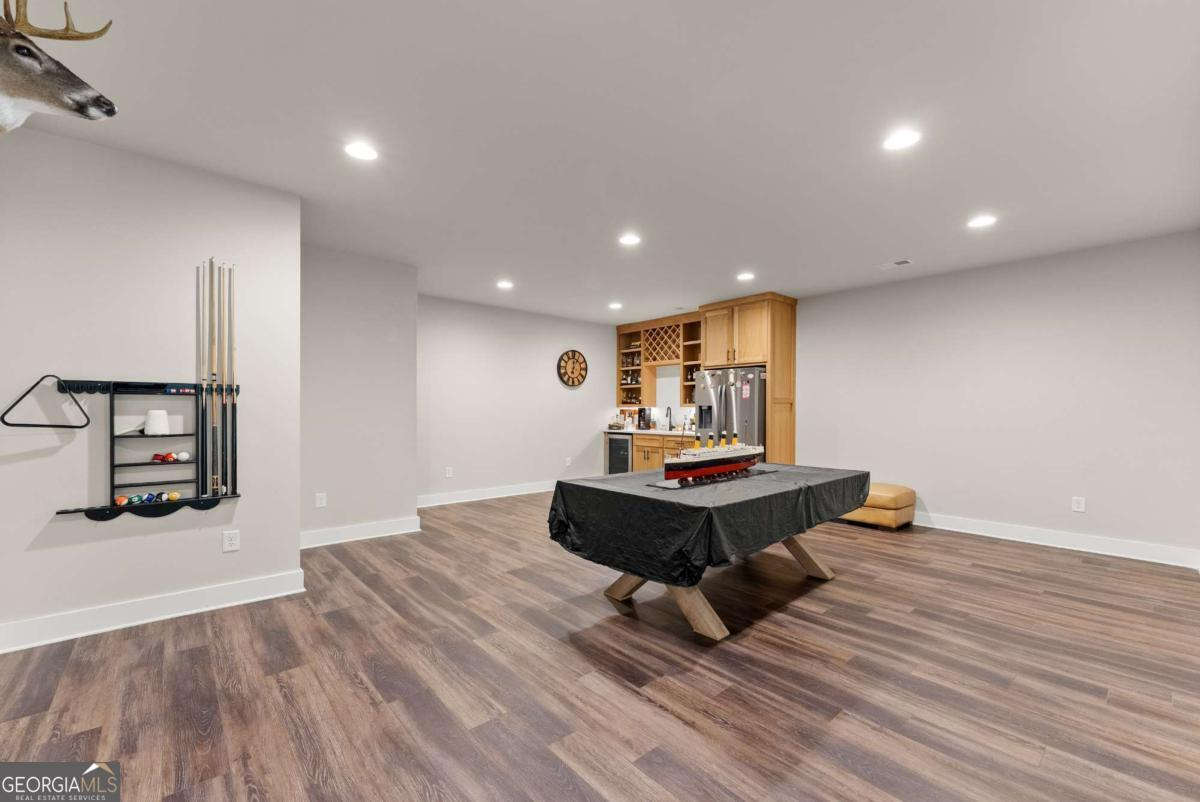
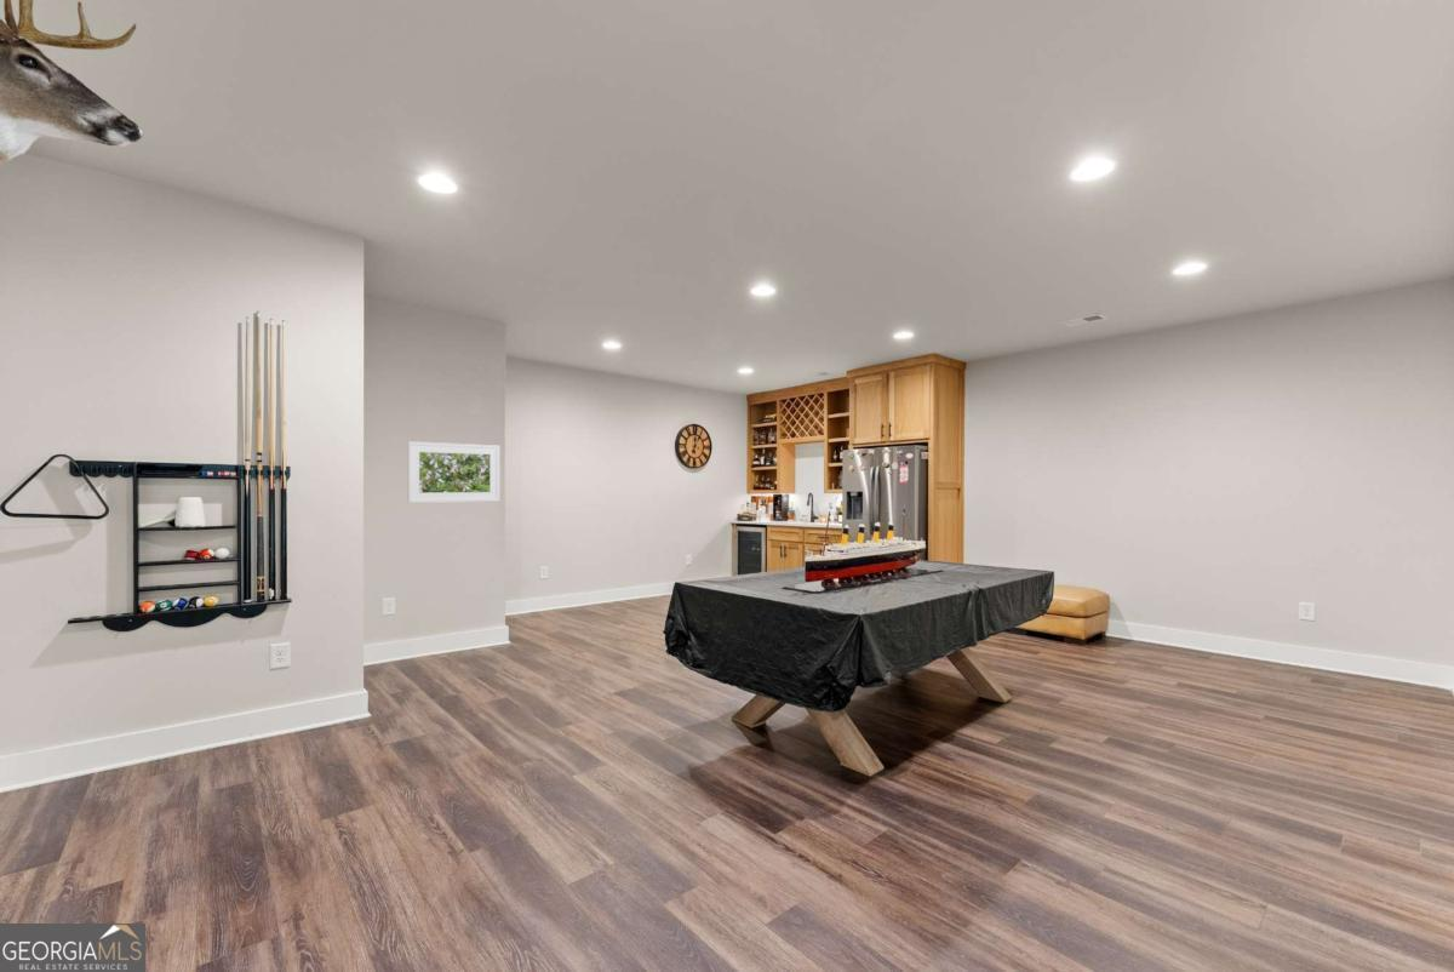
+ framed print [407,440,500,504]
